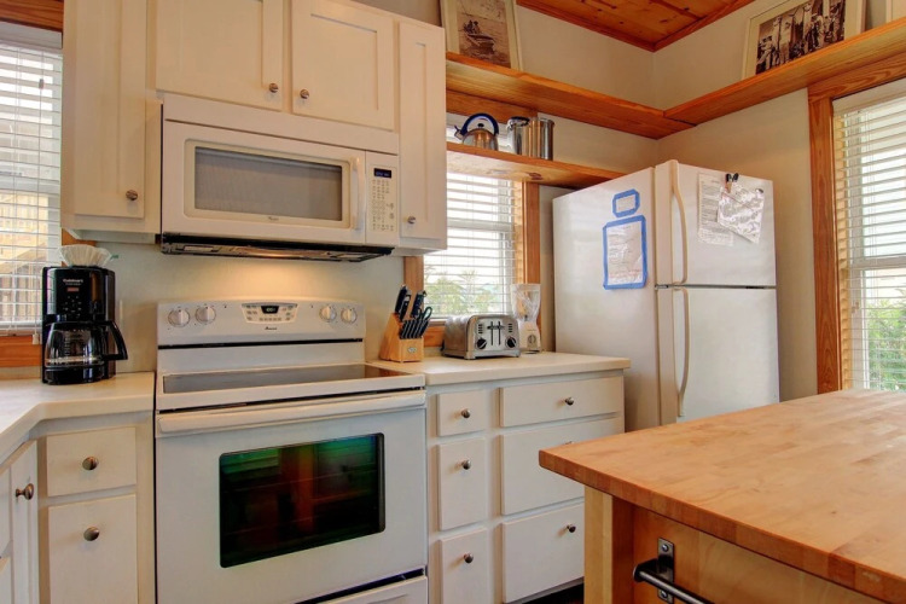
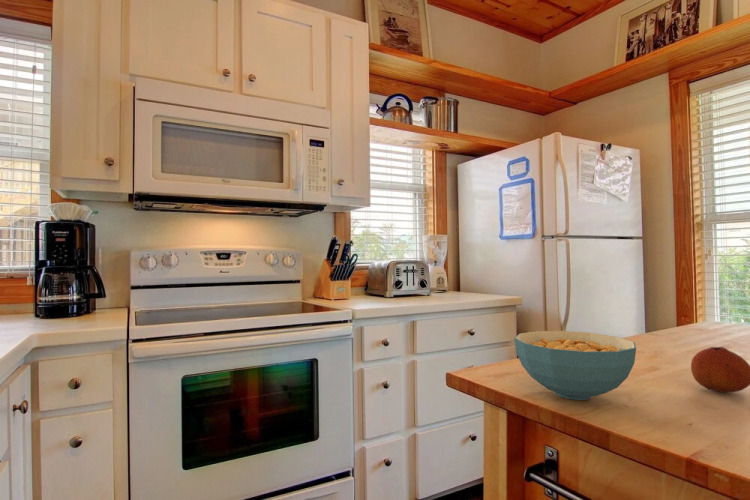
+ cereal bowl [513,330,637,401]
+ fruit [690,346,750,393]
